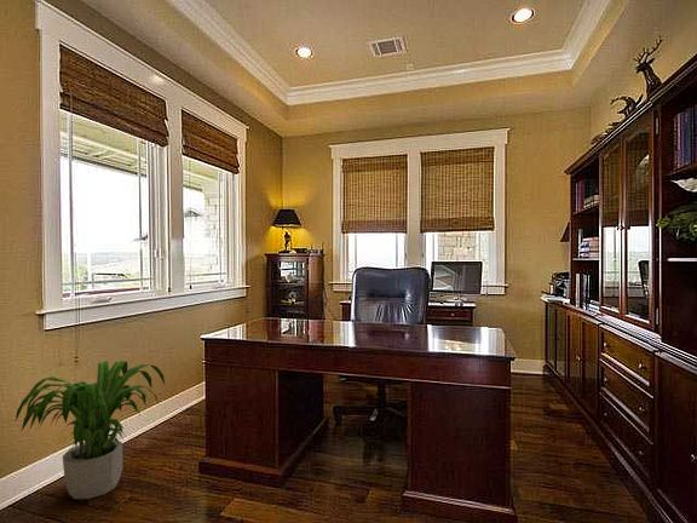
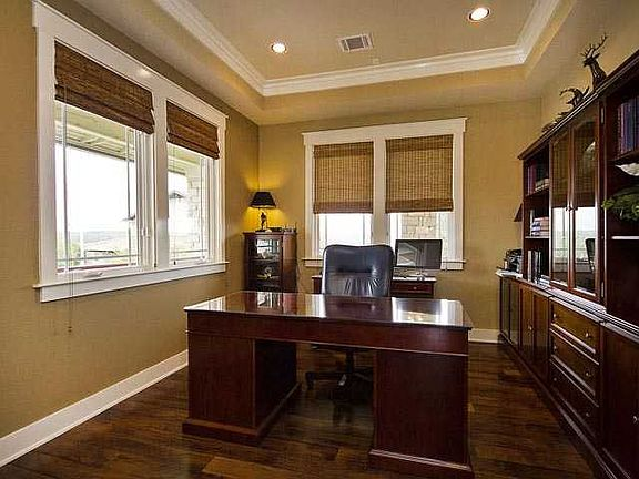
- potted plant [15,360,166,500]
